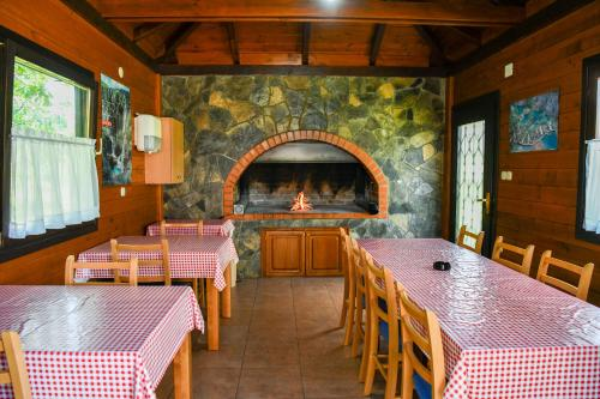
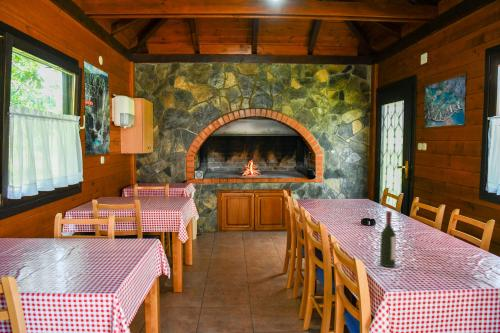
+ wine bottle [379,210,397,268]
